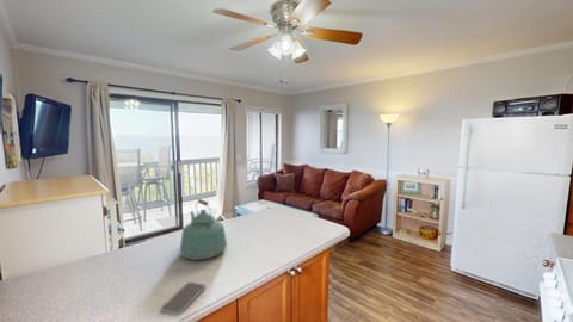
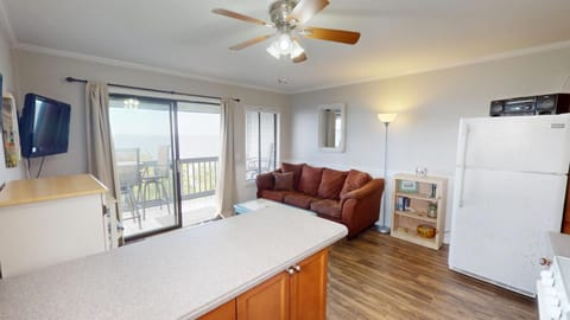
- kettle [179,198,228,261]
- smartphone [160,281,207,316]
